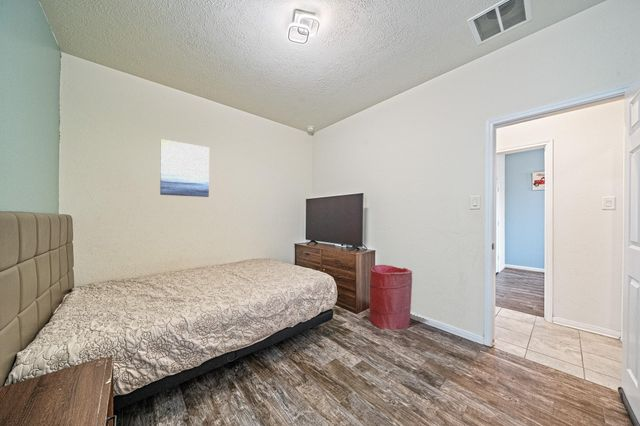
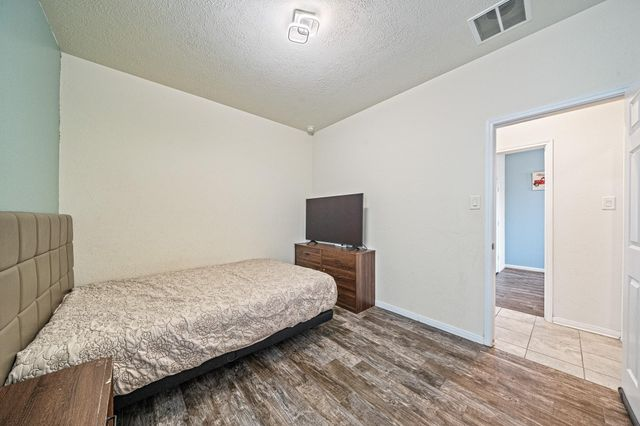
- wall art [159,138,210,198]
- laundry hamper [368,264,413,332]
